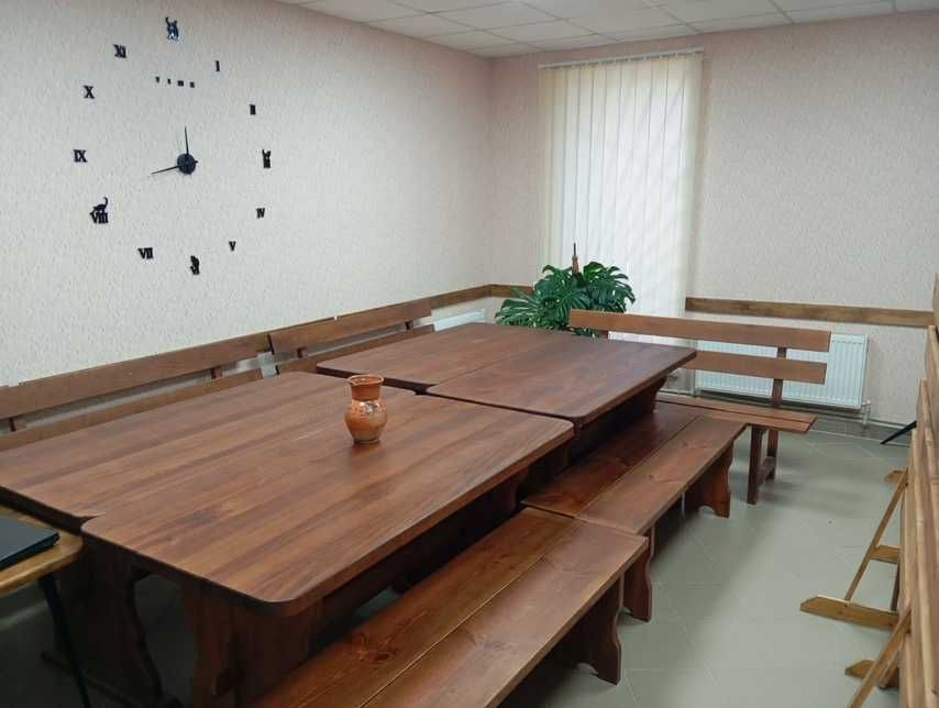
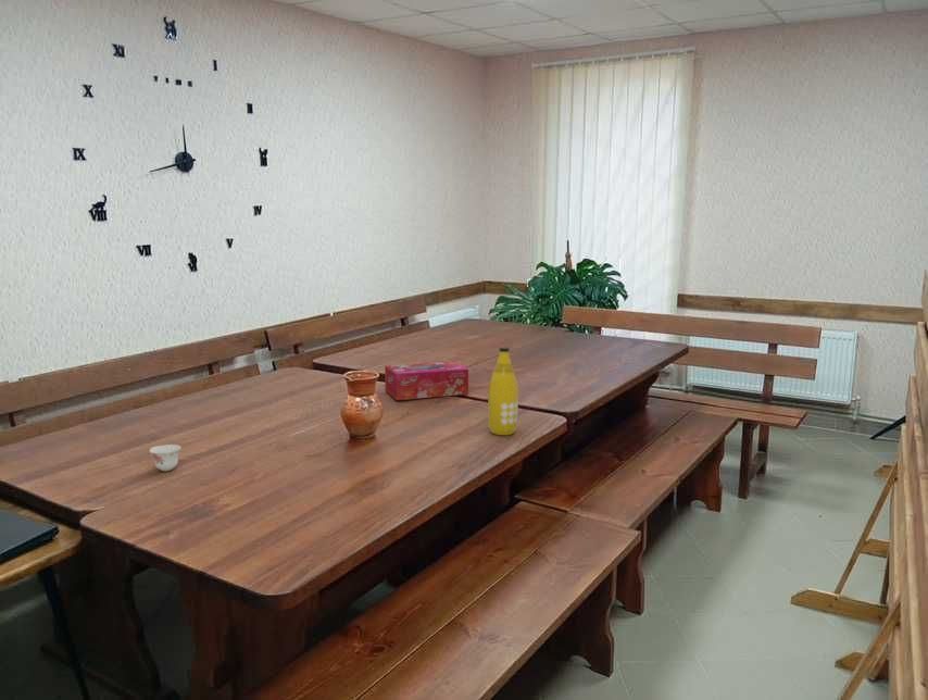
+ teacup [148,443,183,472]
+ bottle [487,346,519,436]
+ tissue box [384,361,469,401]
